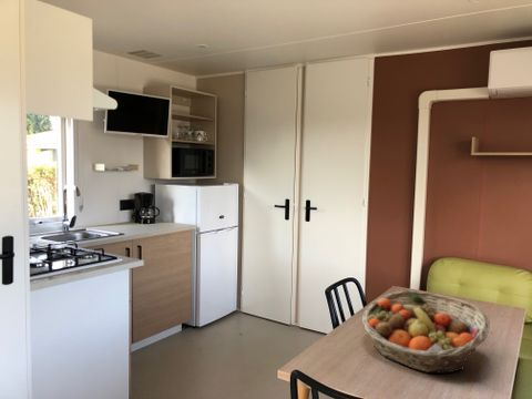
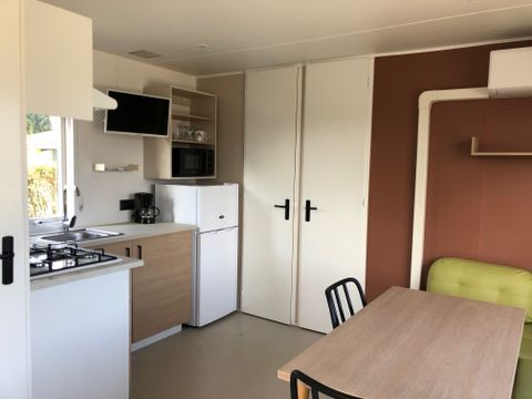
- fruit basket [360,289,491,374]
